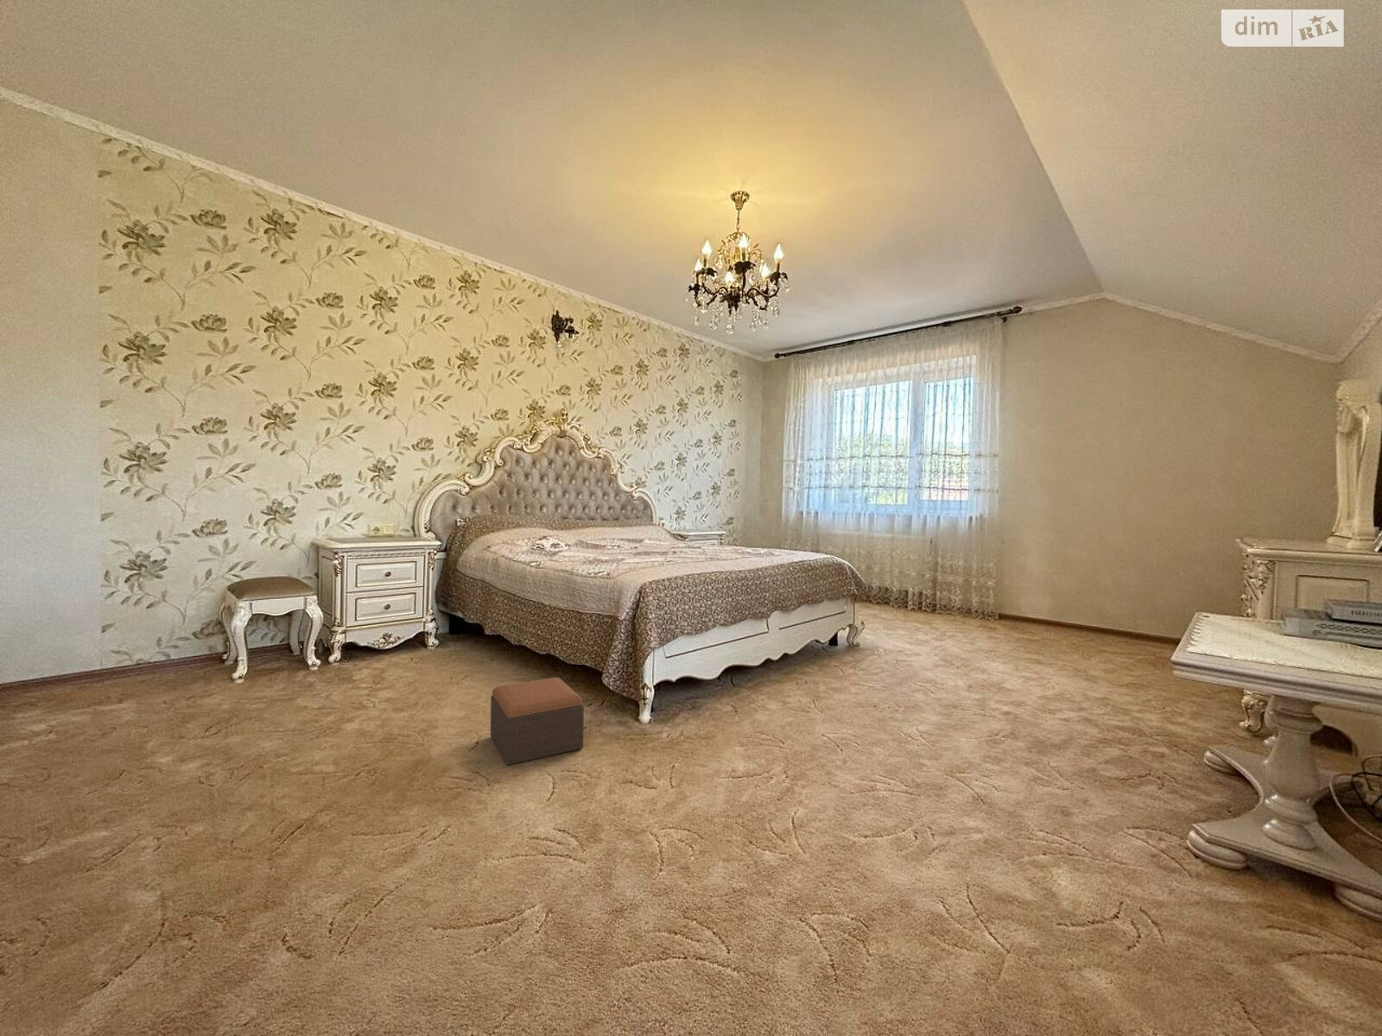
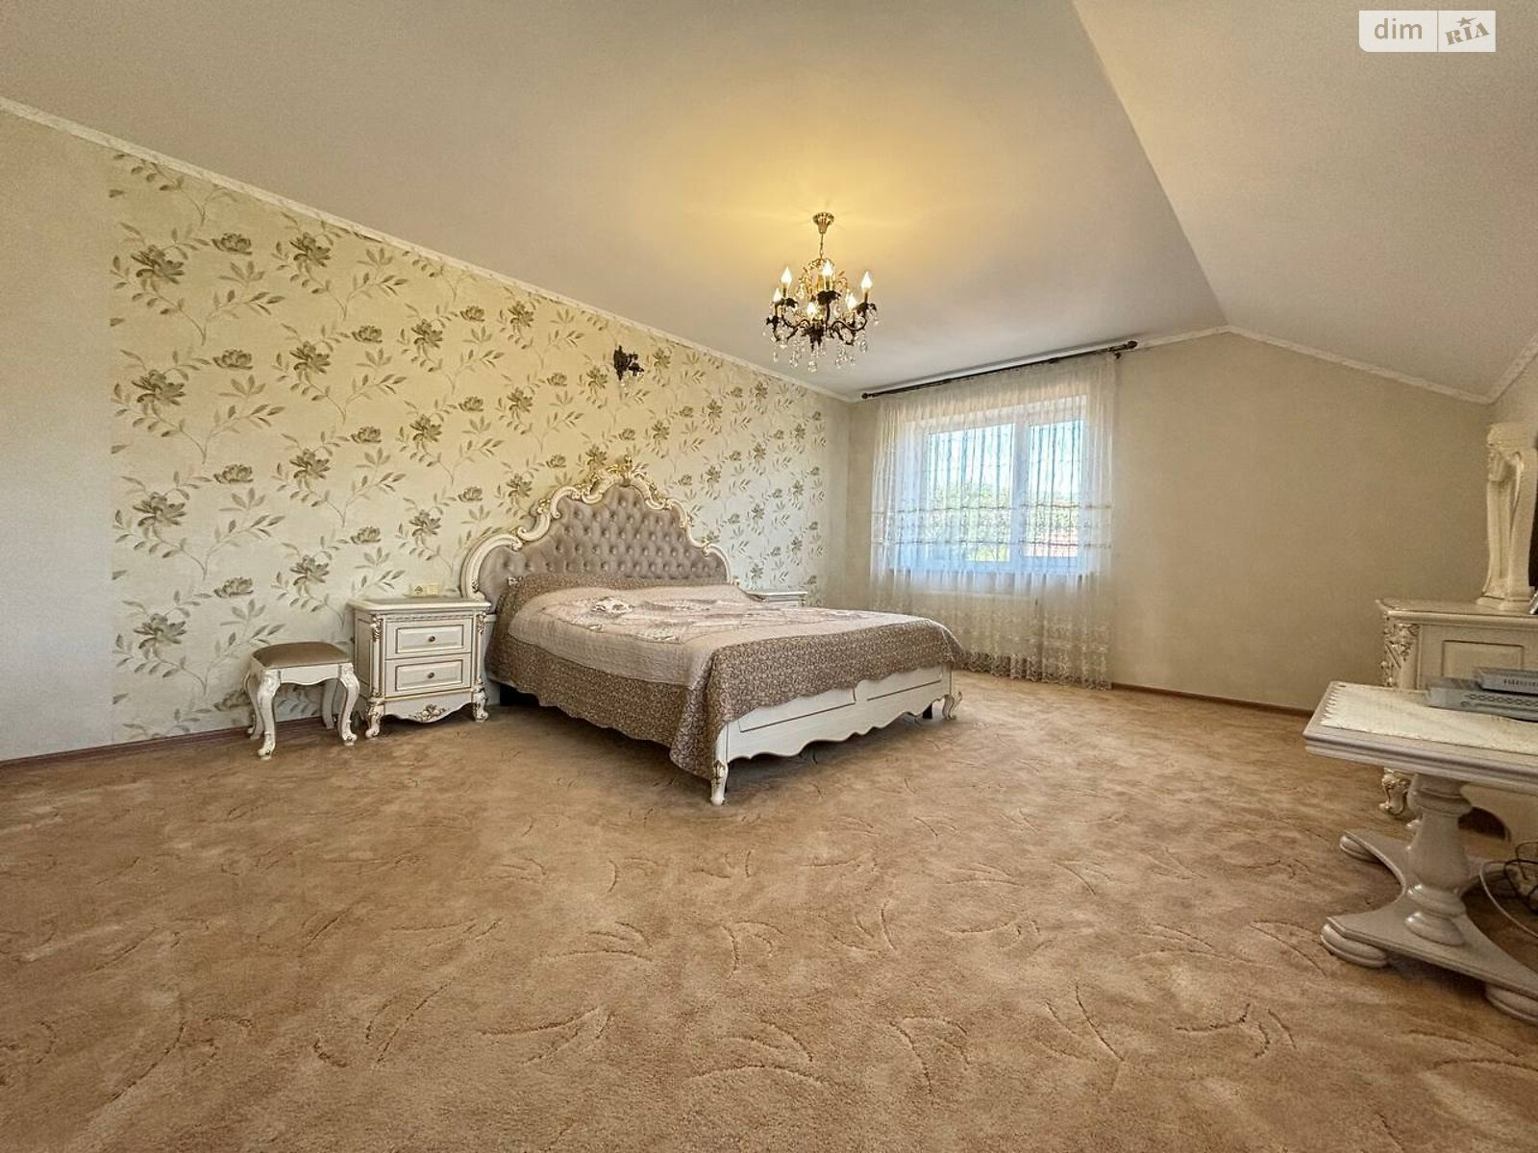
- footstool [490,677,584,766]
